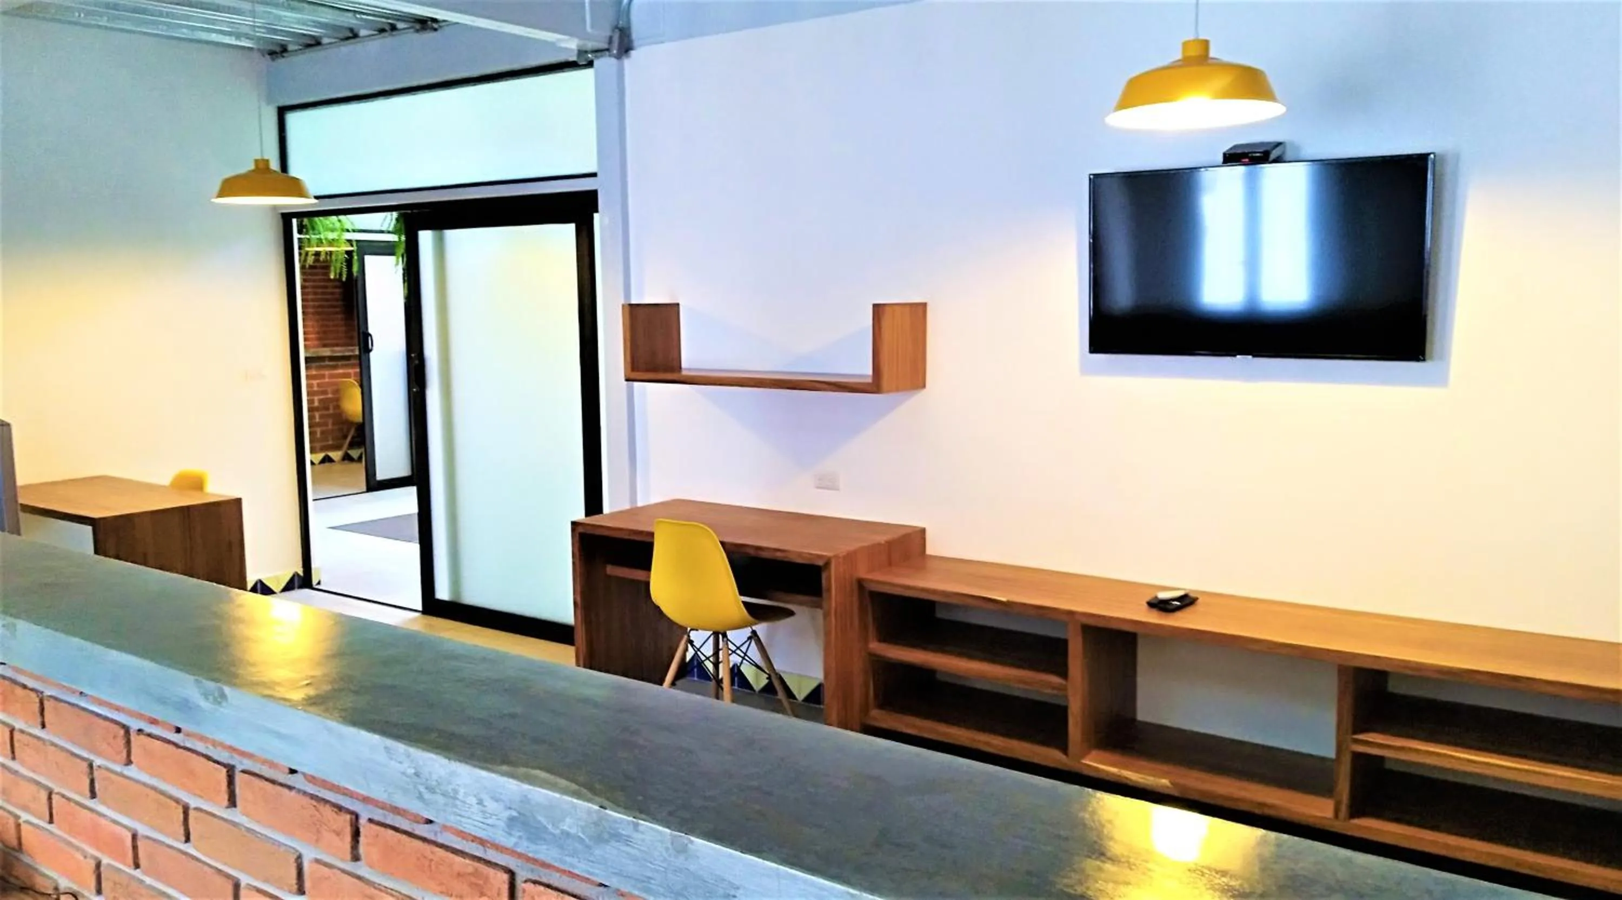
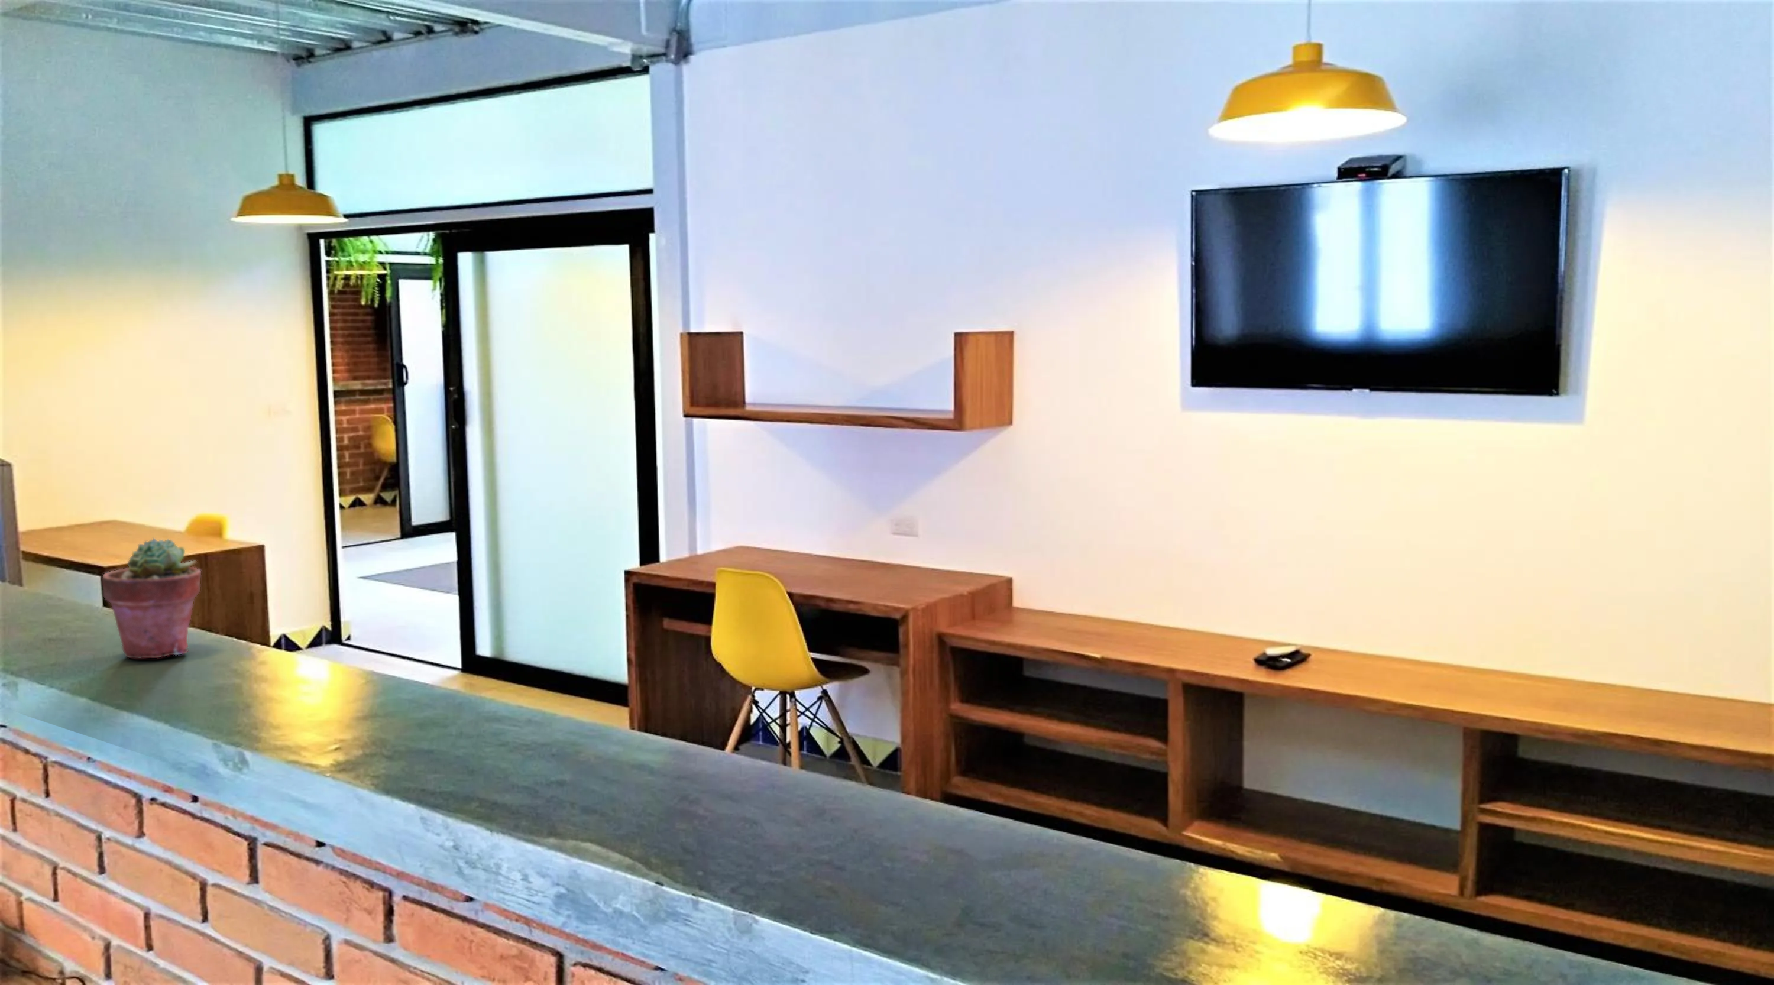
+ potted succulent [102,537,201,659]
